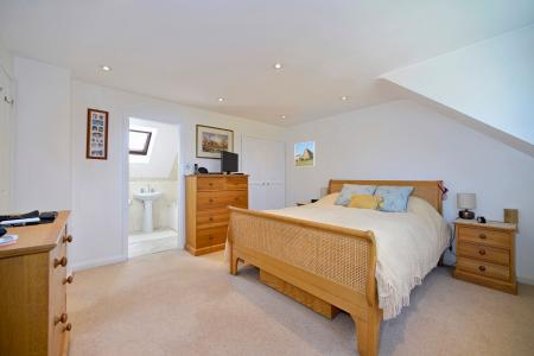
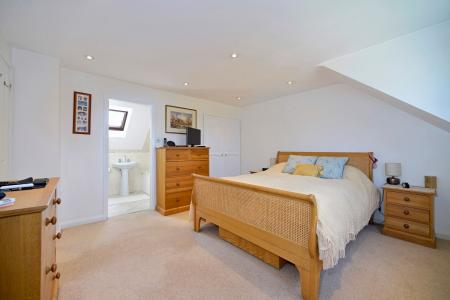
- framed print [294,140,316,169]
